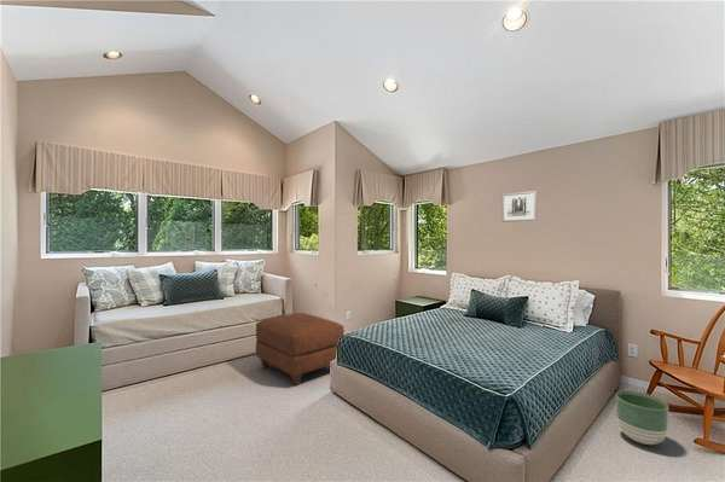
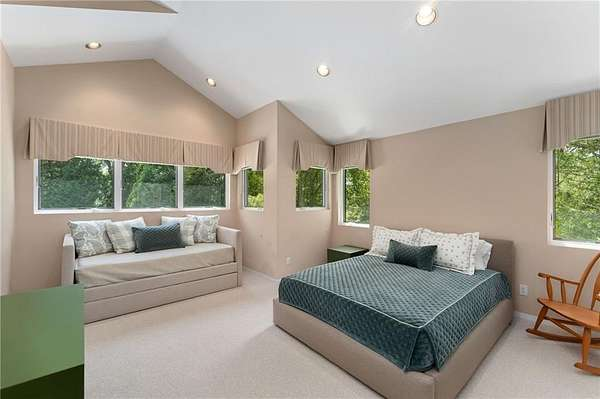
- ottoman [255,312,346,387]
- planter [615,389,669,446]
- wall art [501,190,538,223]
